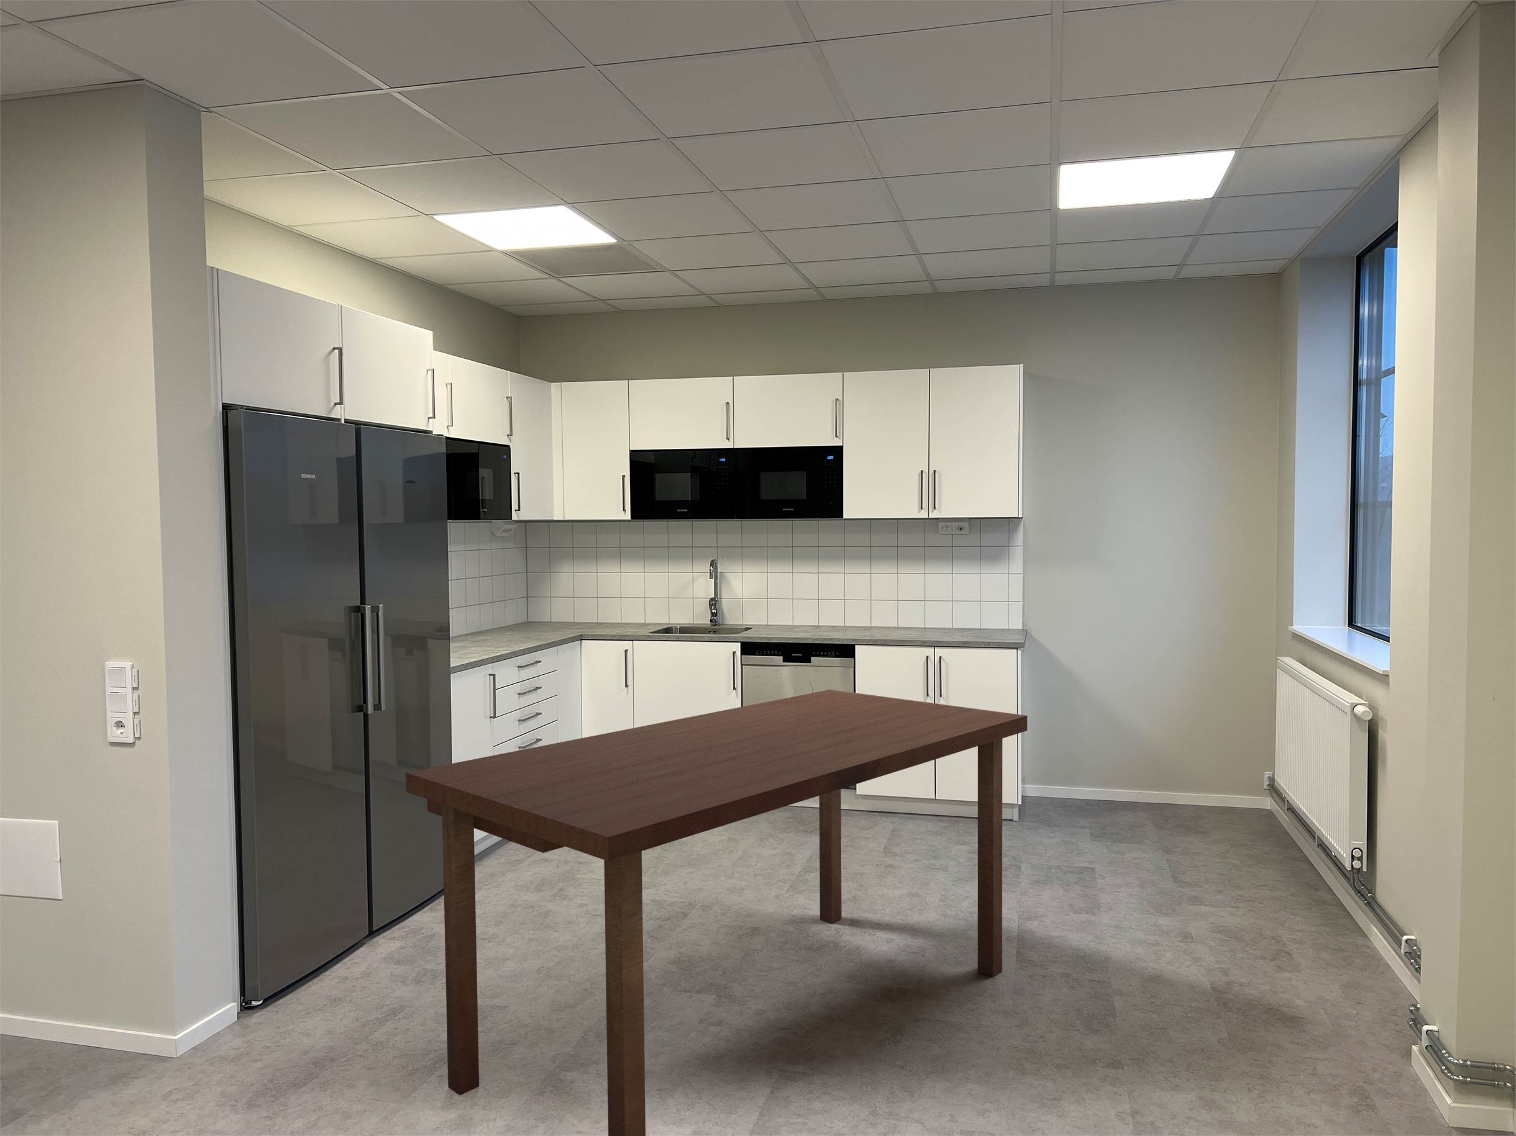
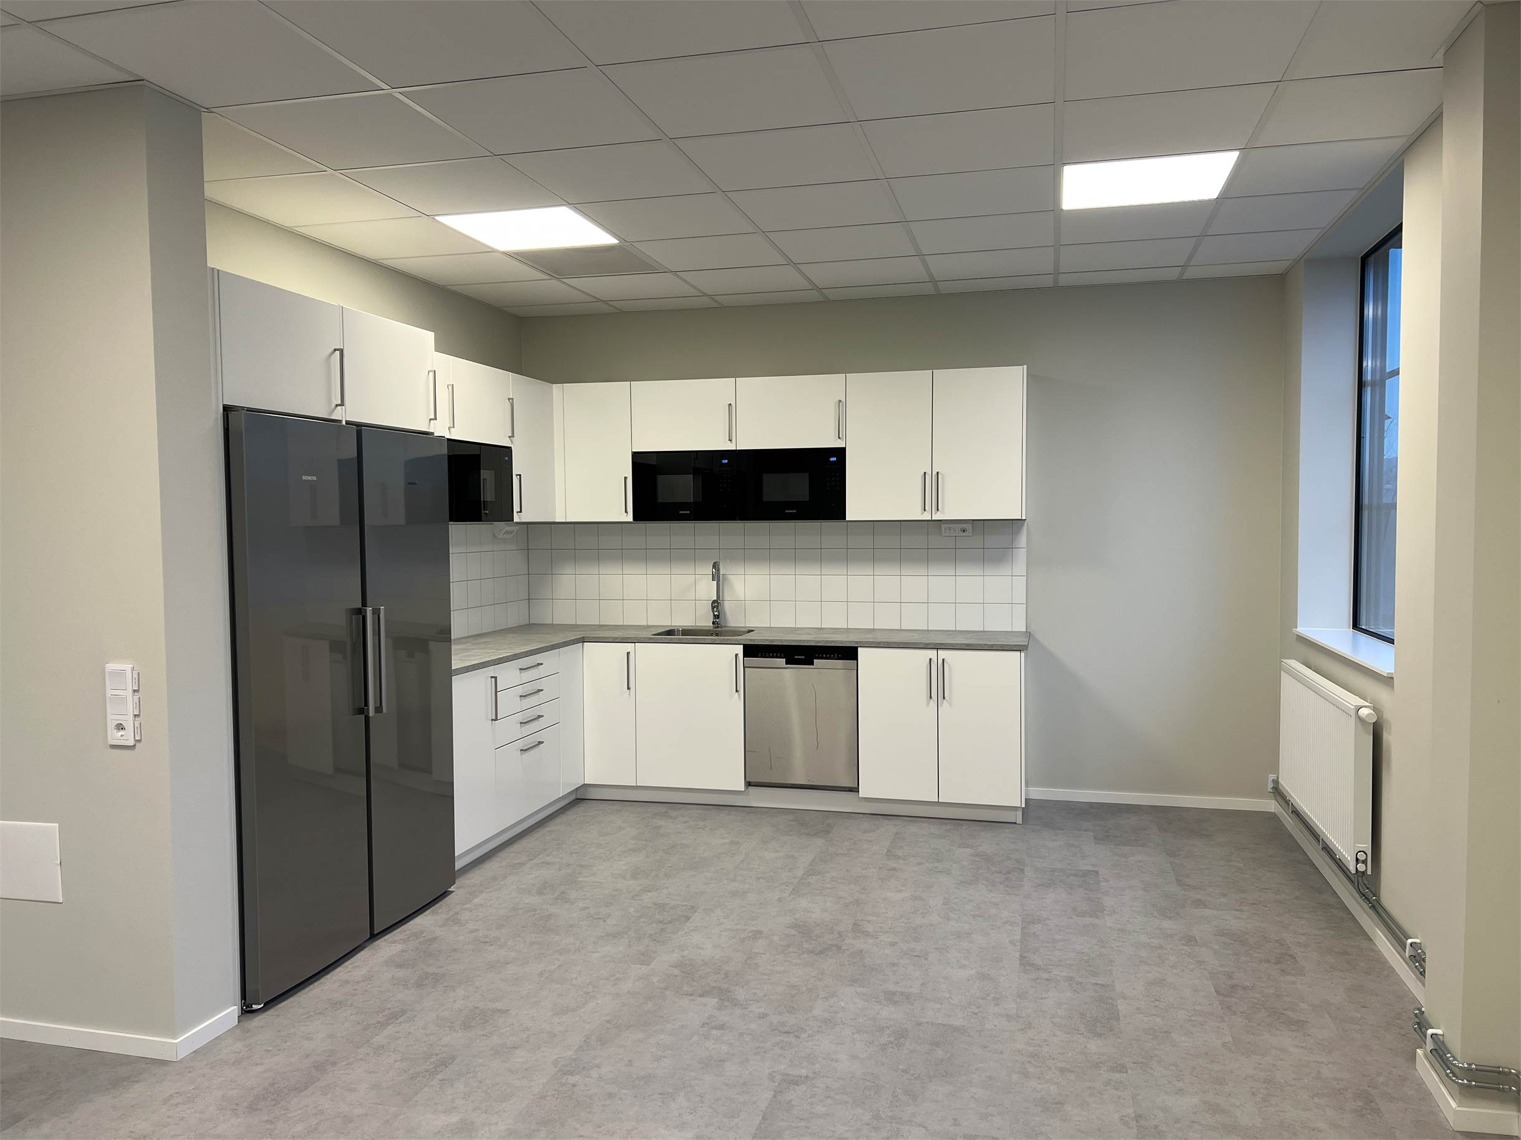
- desk [405,689,1028,1136]
